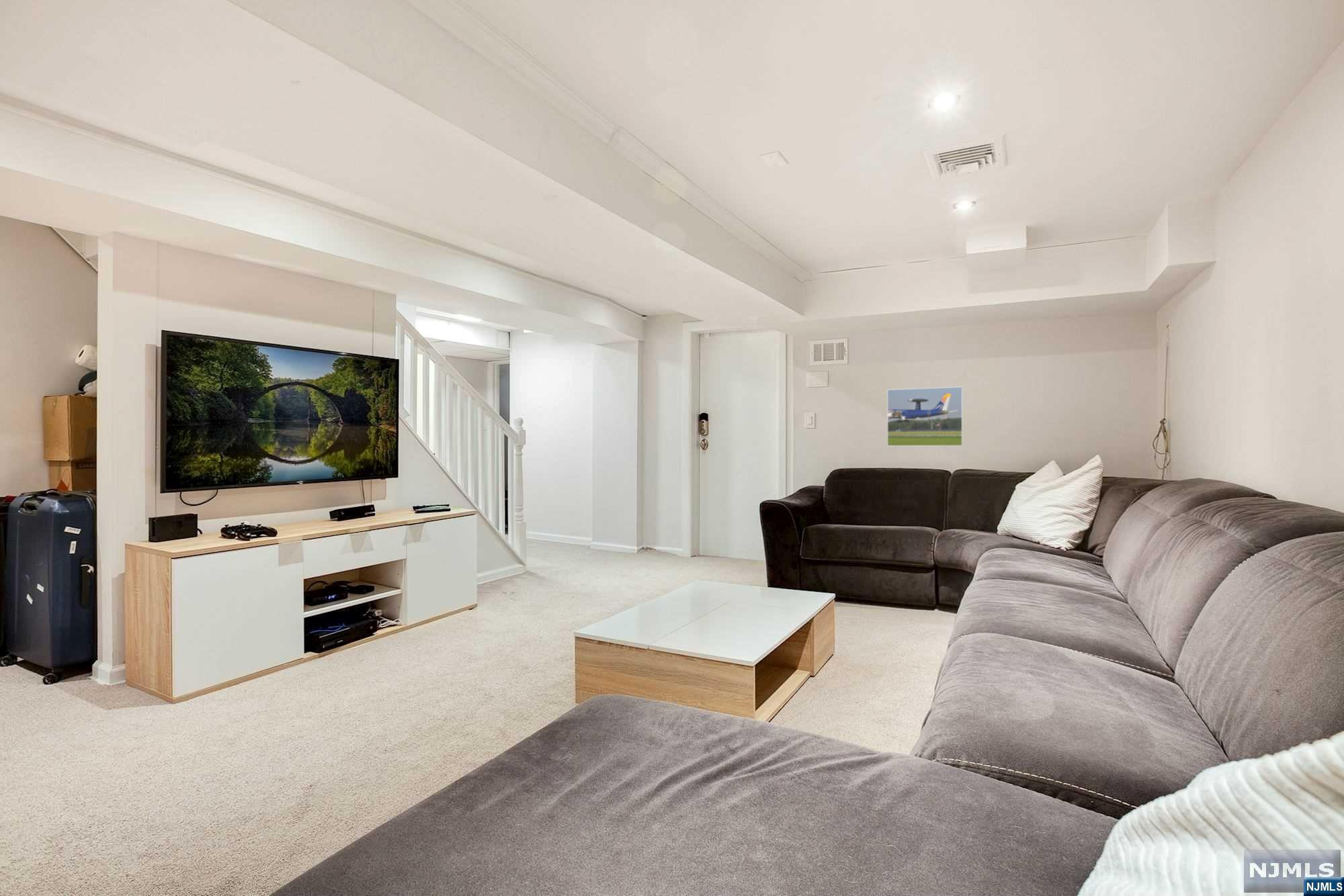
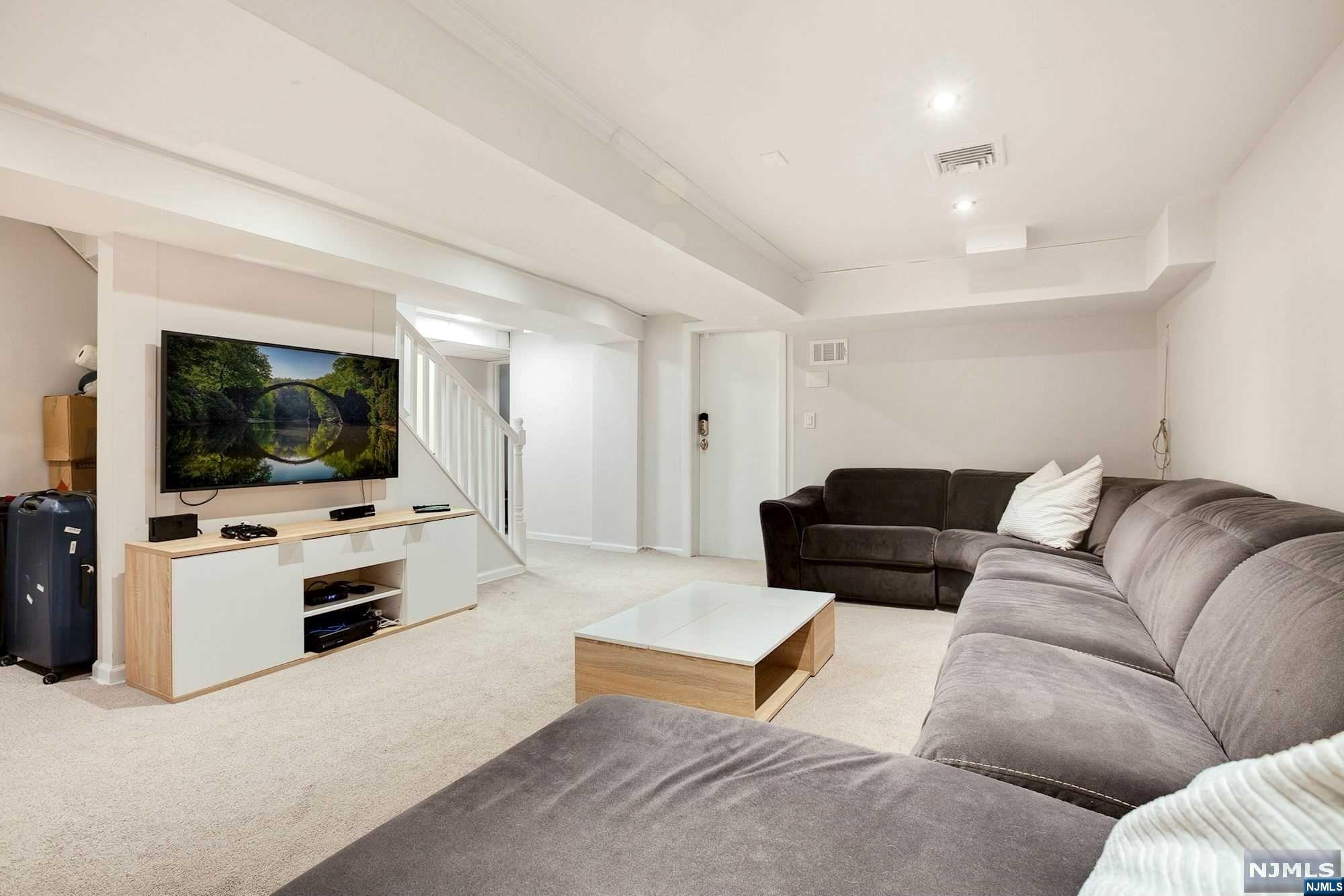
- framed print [886,386,964,447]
